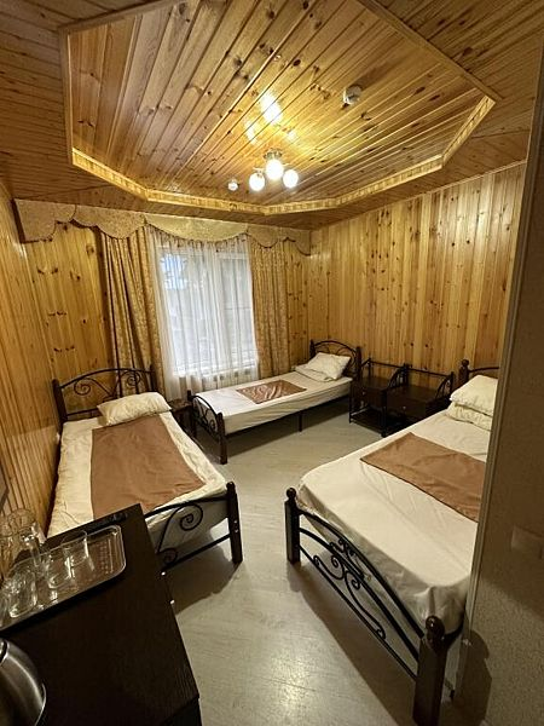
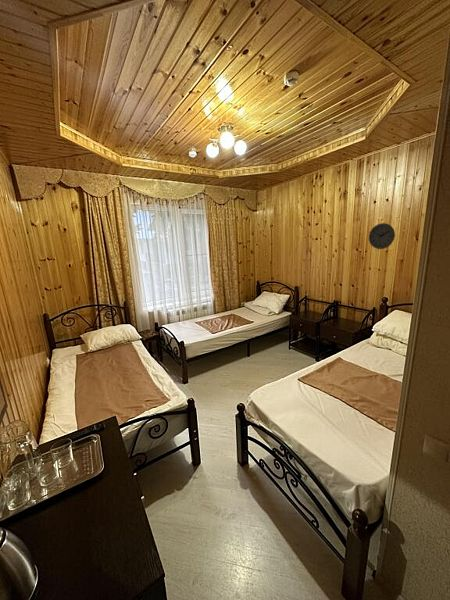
+ wall clock [368,222,396,250]
